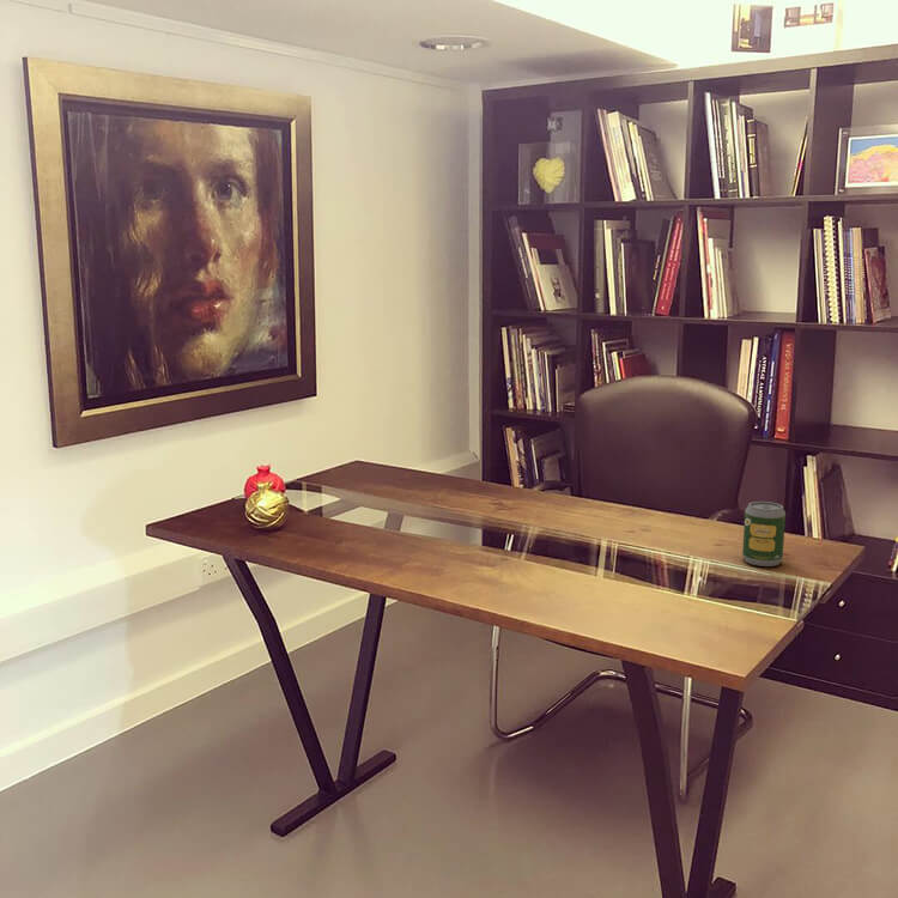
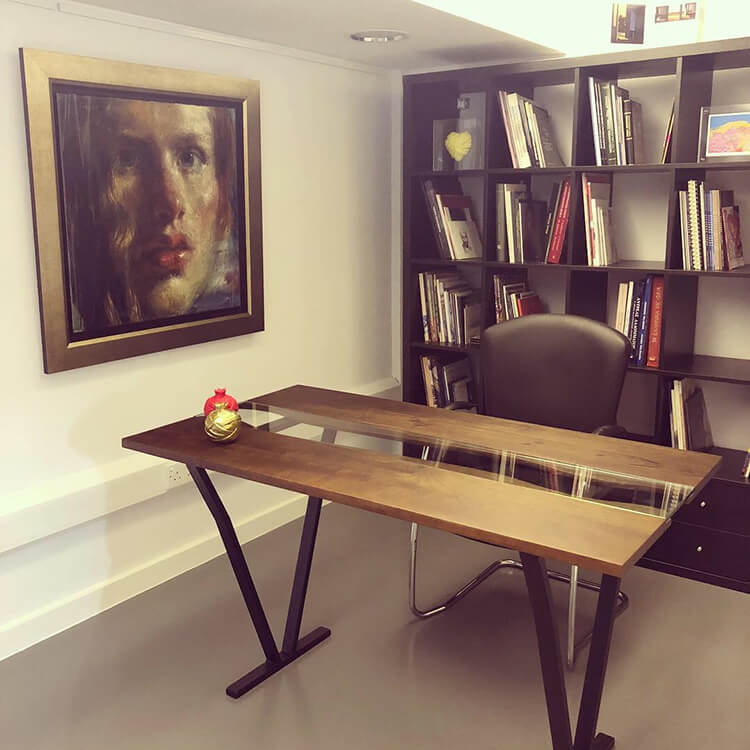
- soda can [741,500,787,568]
